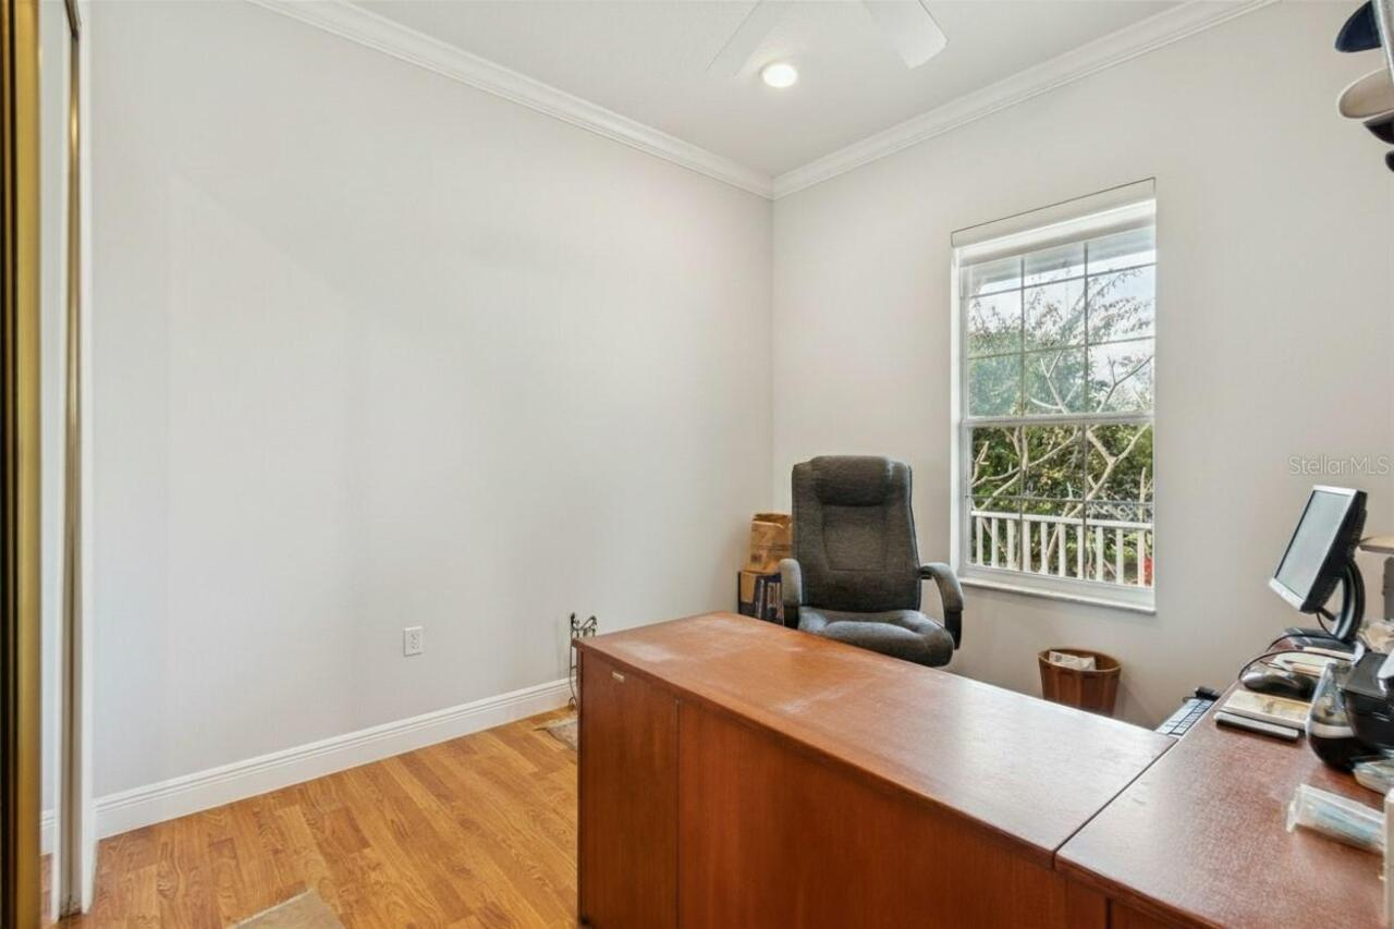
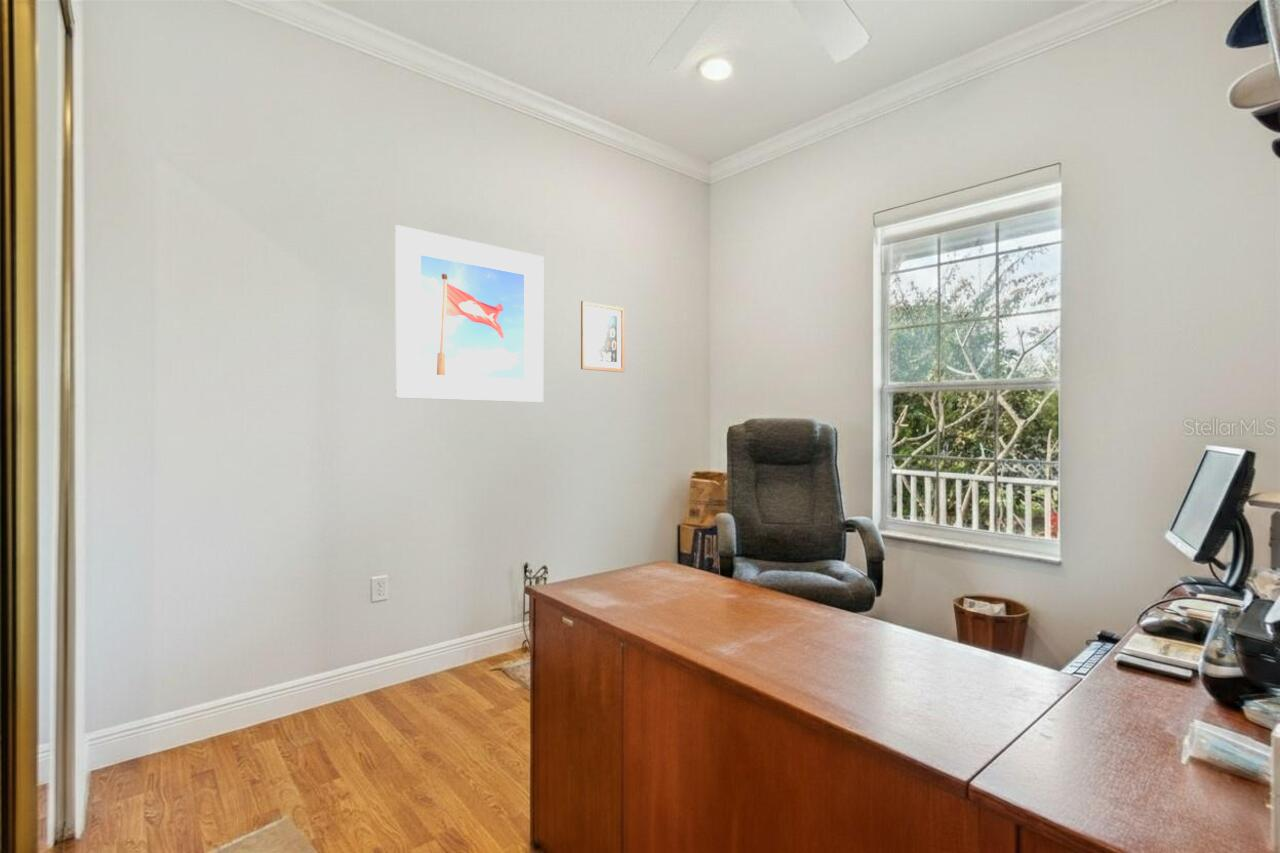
+ wall art [580,300,626,373]
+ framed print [394,224,544,403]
